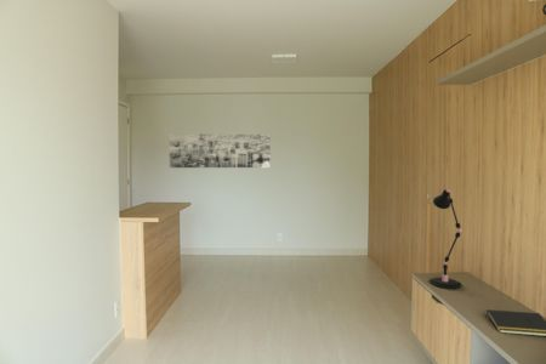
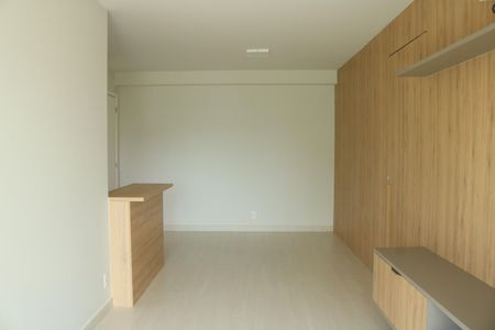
- desk lamp [428,188,465,290]
- wall art [167,132,272,169]
- notepad [484,308,546,337]
